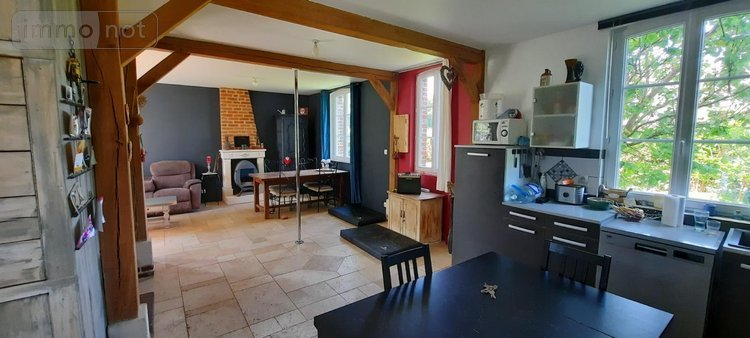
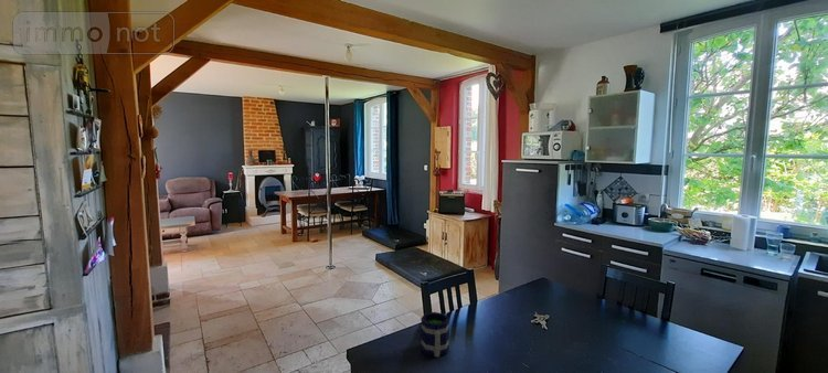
+ mug [420,311,450,358]
